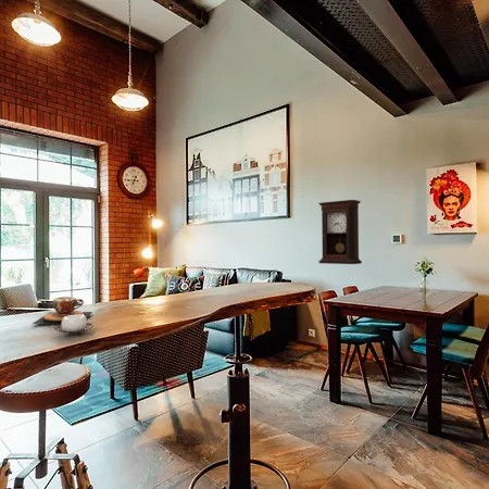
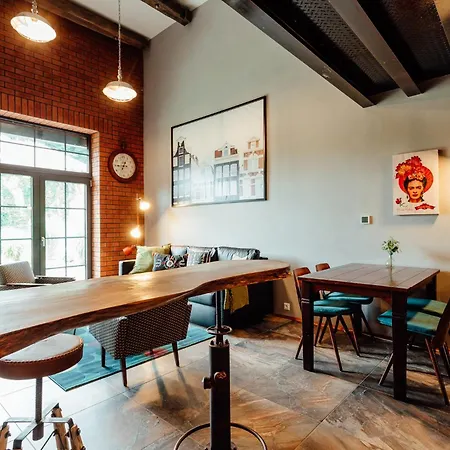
- cup [53,315,96,336]
- pendulum clock [317,199,363,265]
- teacup [32,296,93,325]
